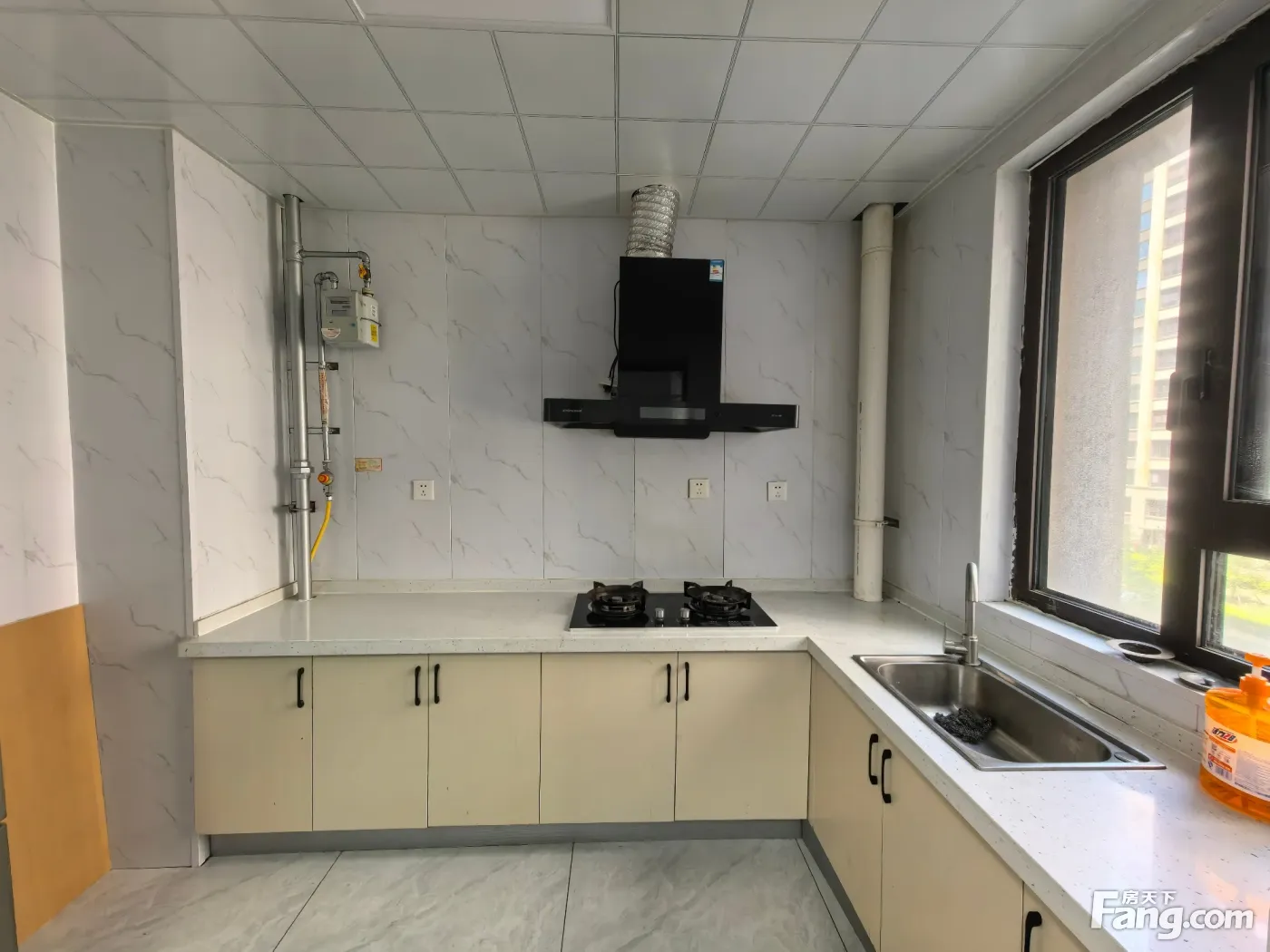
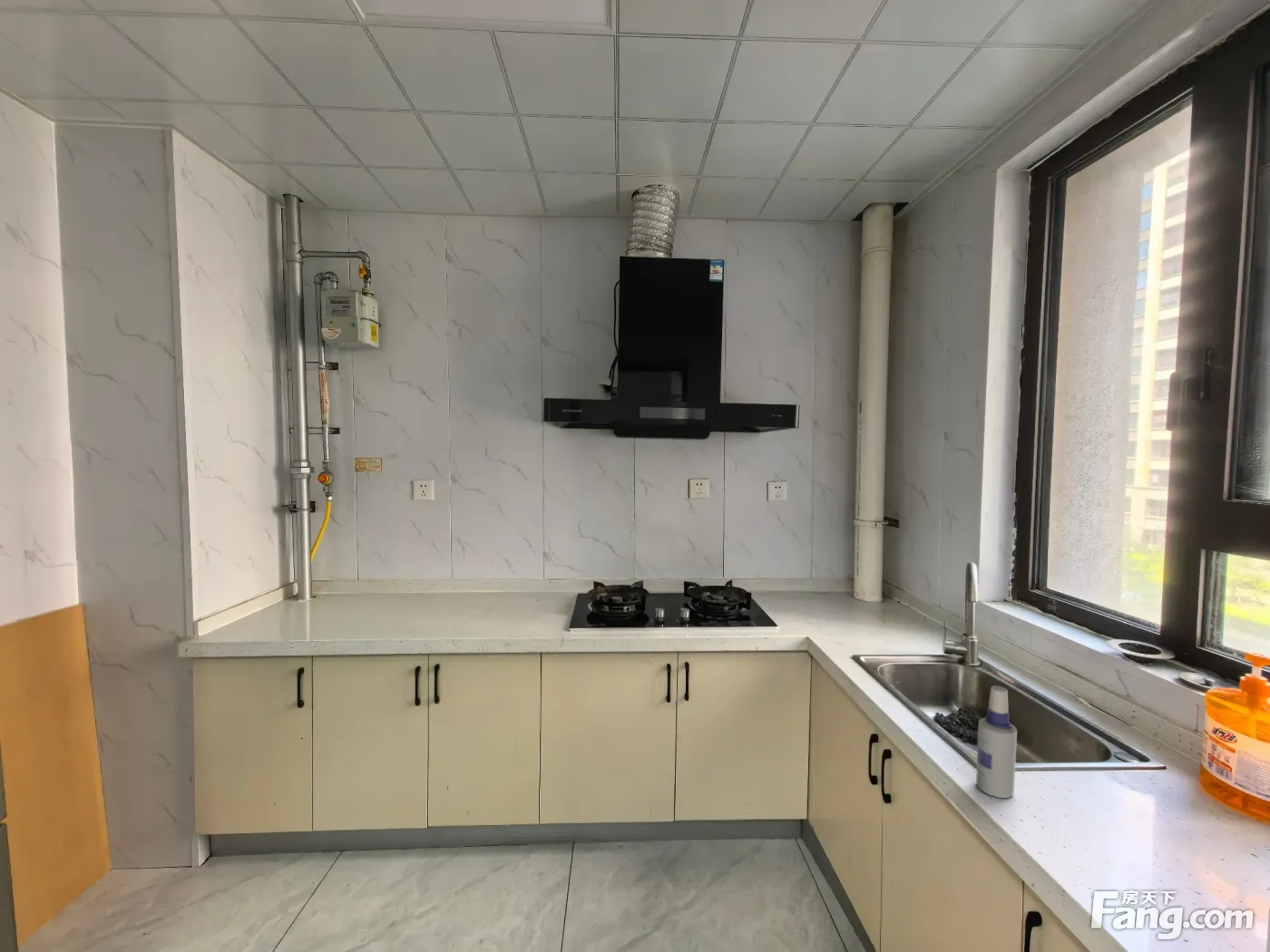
+ spray bottle [975,685,1018,799]
